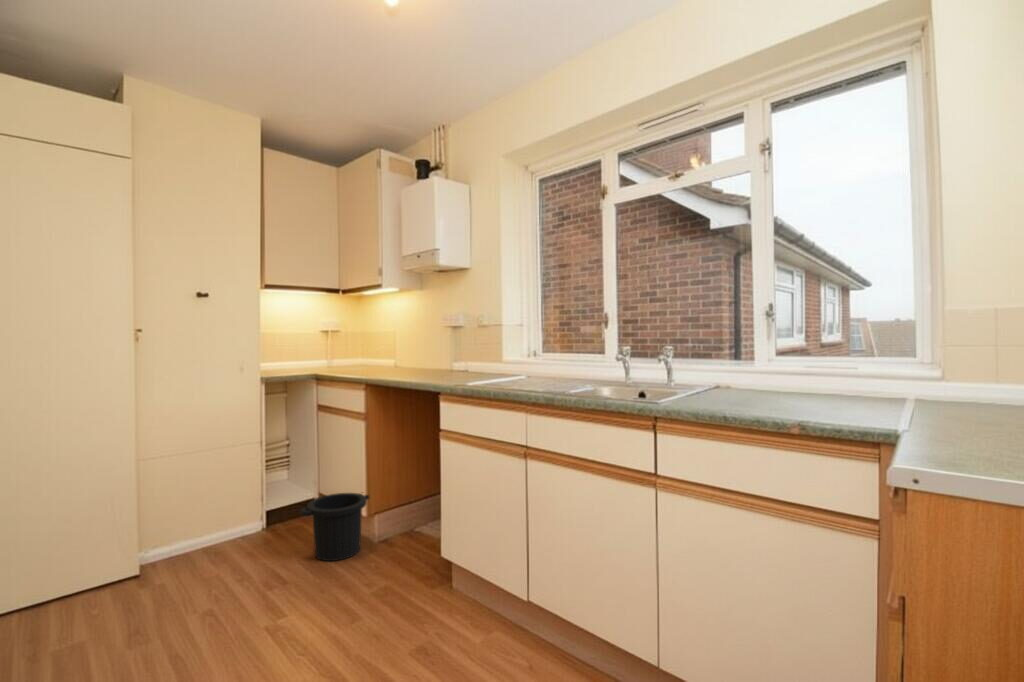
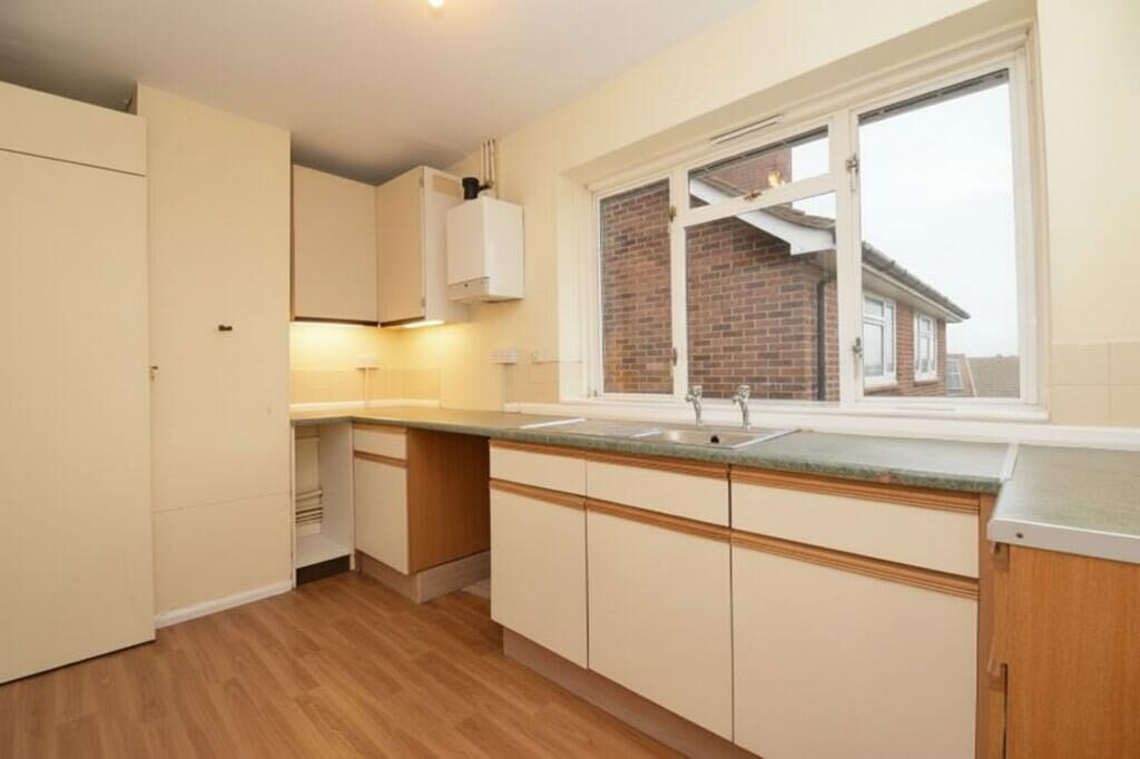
- trash can [300,492,370,562]
